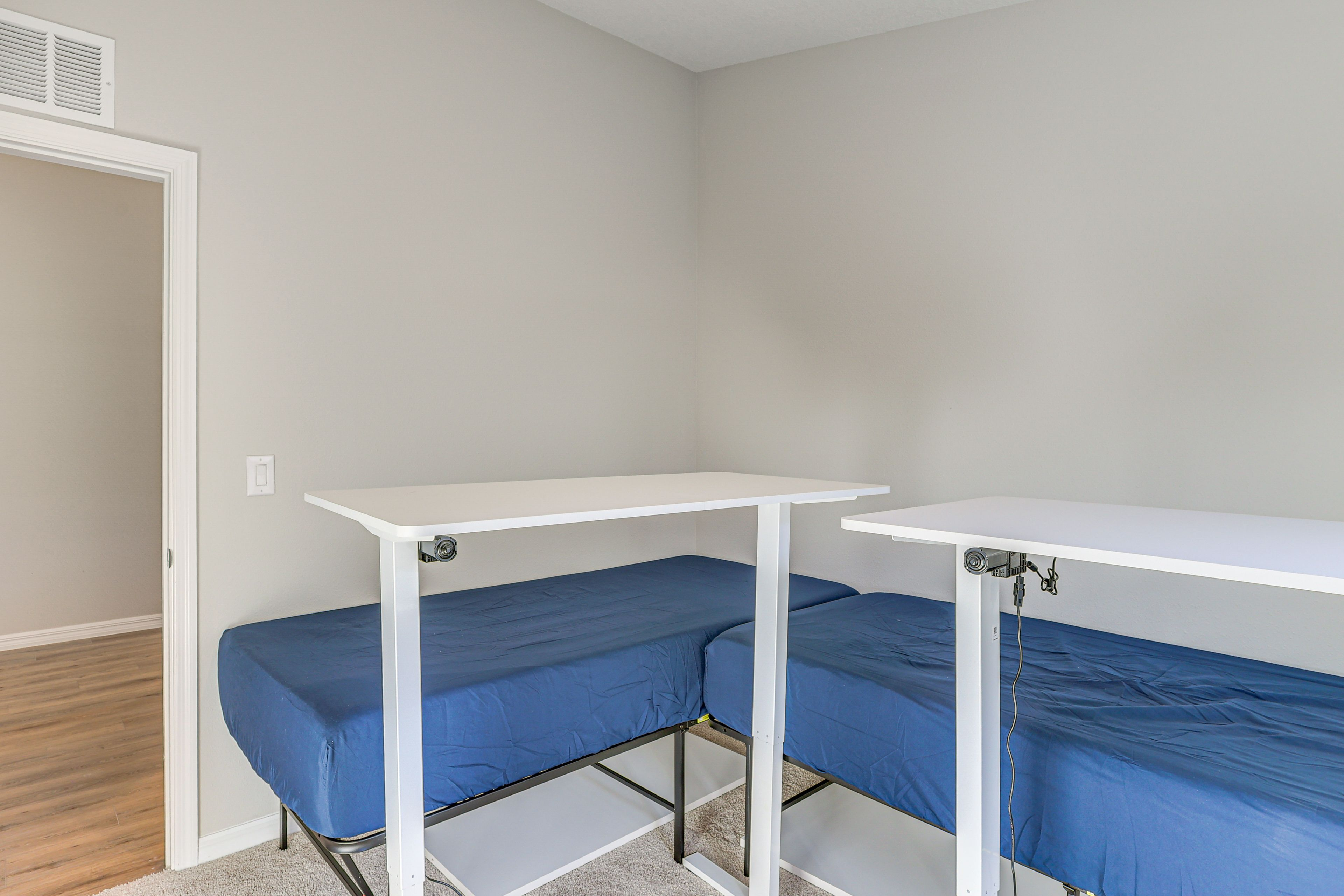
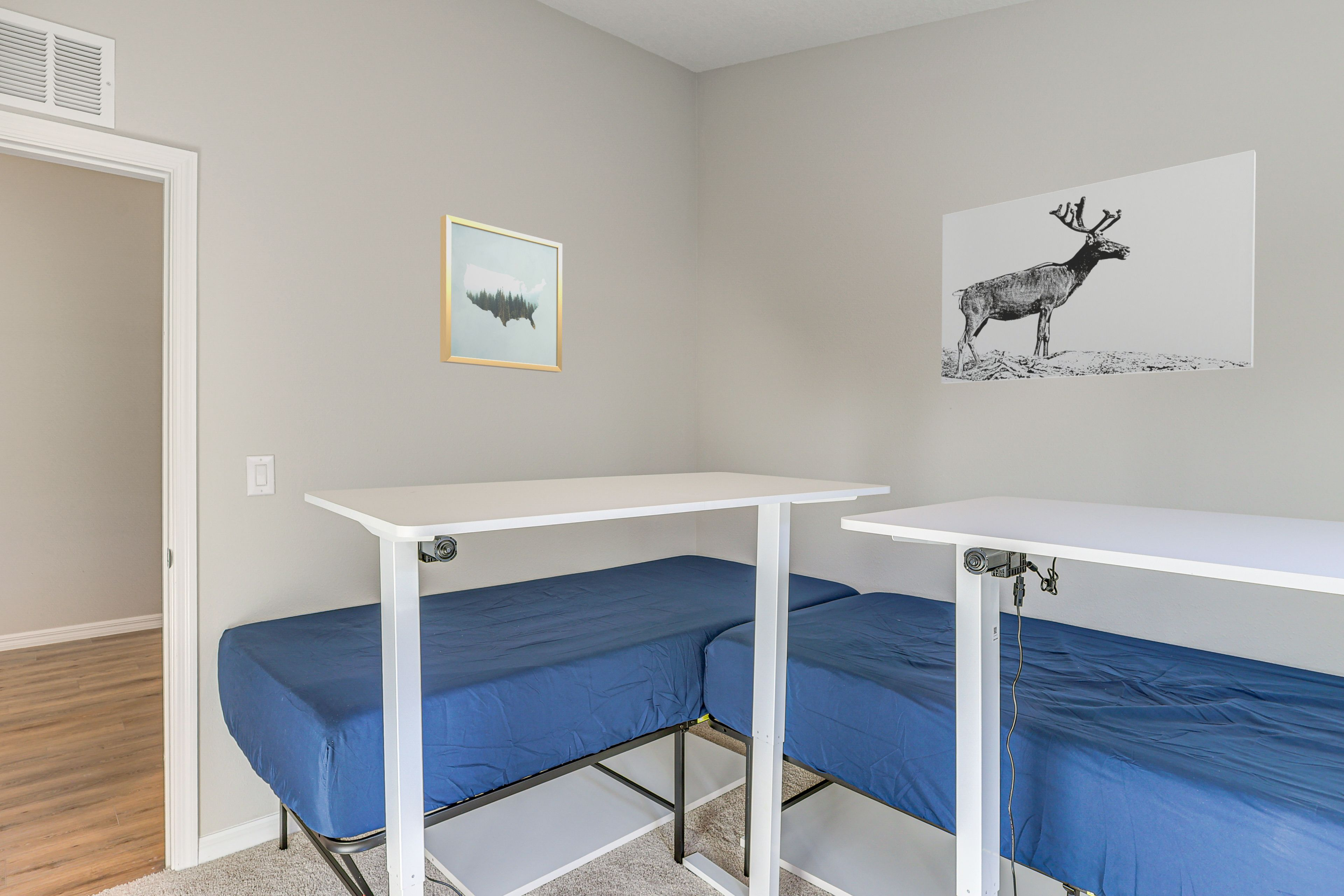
+ wall art [941,149,1256,384]
+ wall art [440,214,563,373]
